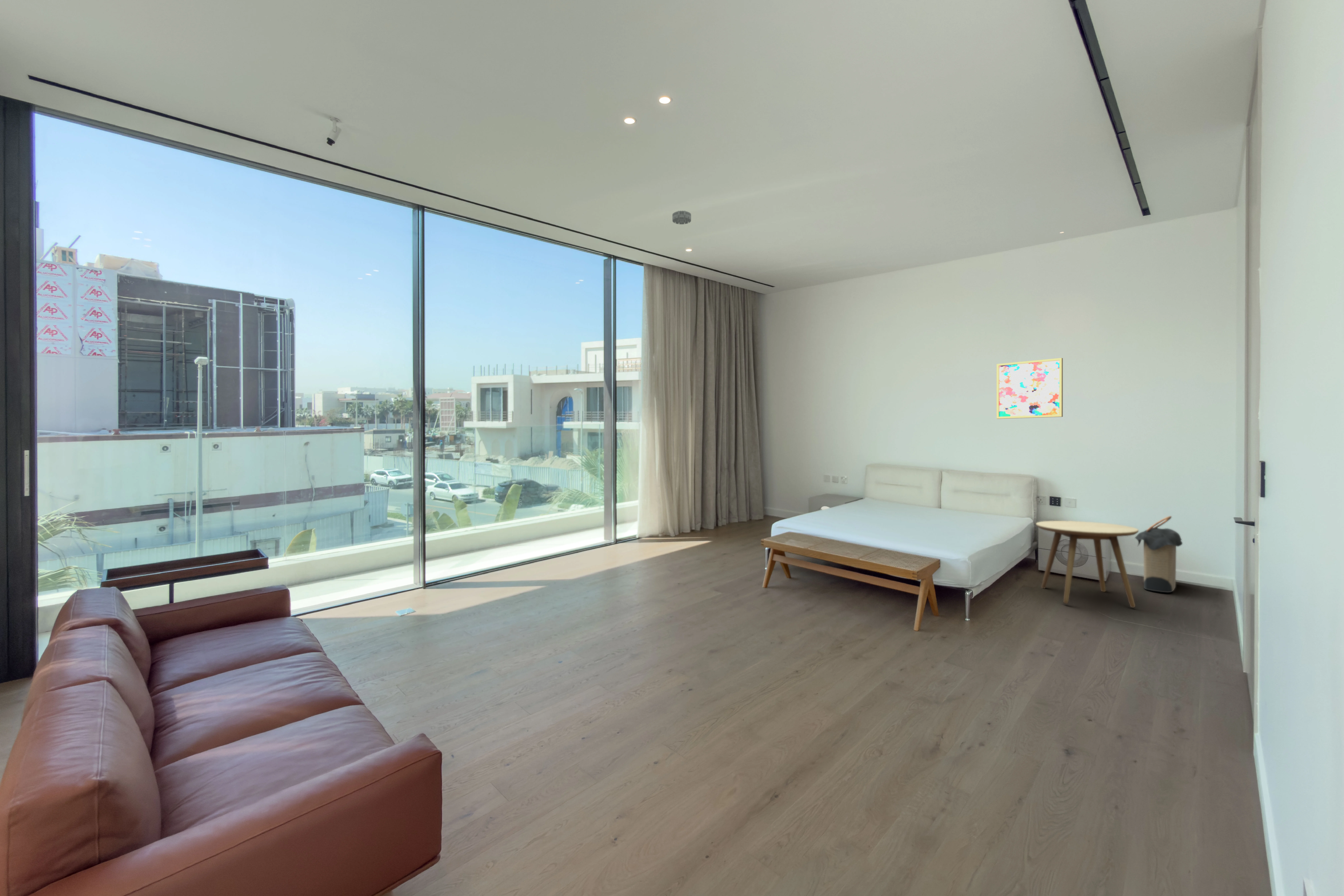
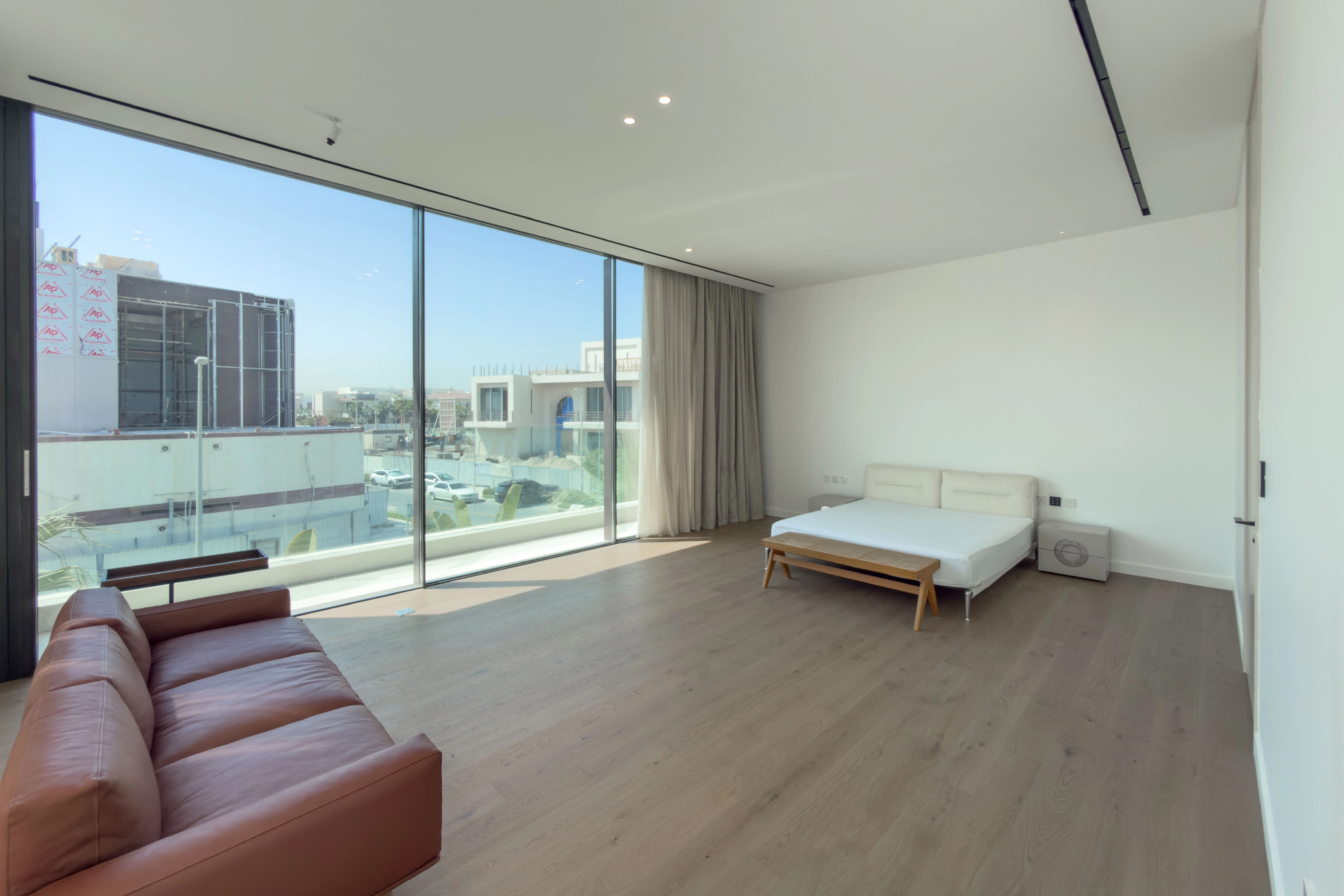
- side table [1036,520,1139,608]
- laundry hamper [1134,515,1183,593]
- wall art [996,358,1063,419]
- smoke detector [672,210,691,225]
